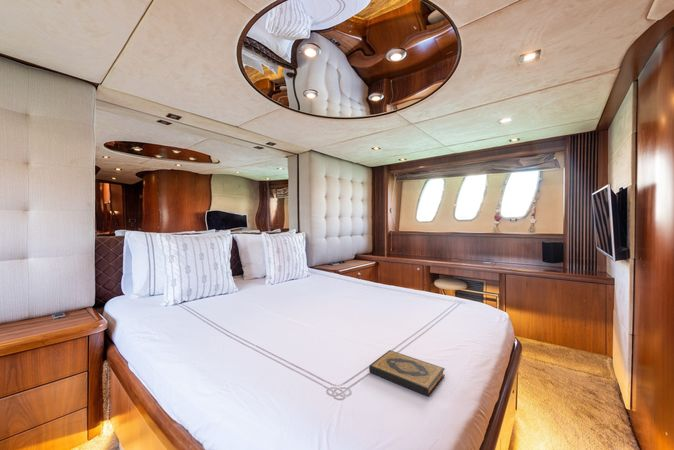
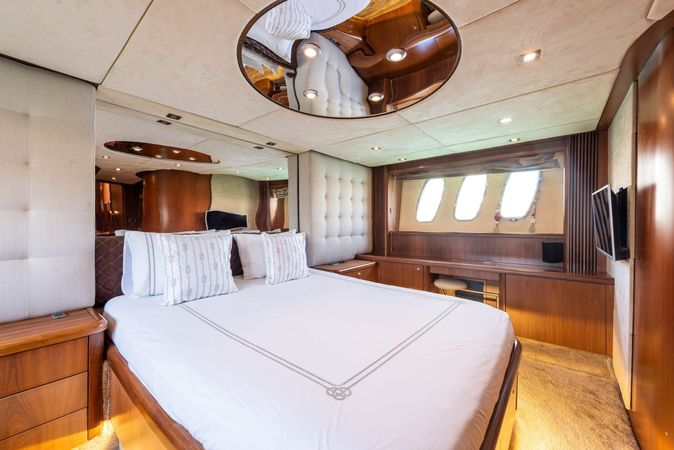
- hardback book [368,349,446,397]
